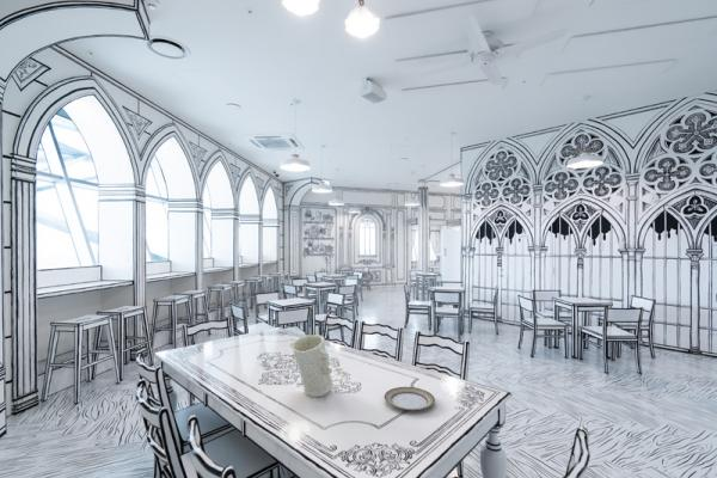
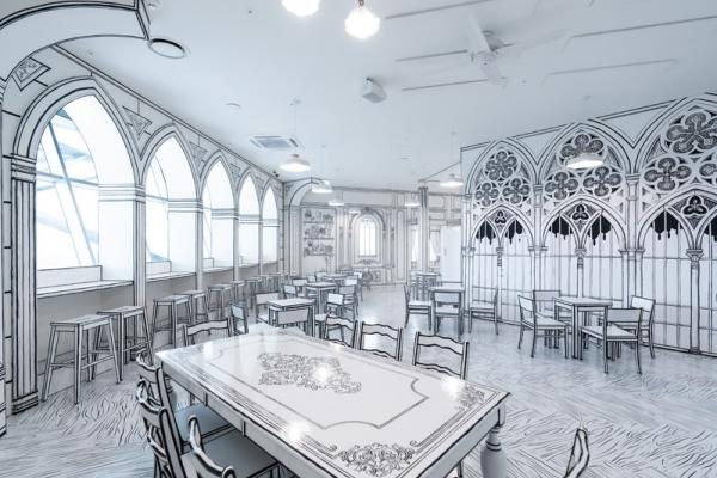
- decorative vase [289,333,333,398]
- plate [384,386,436,411]
